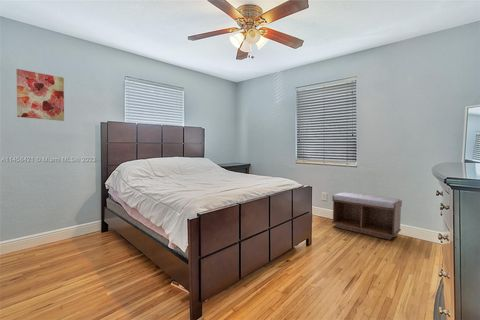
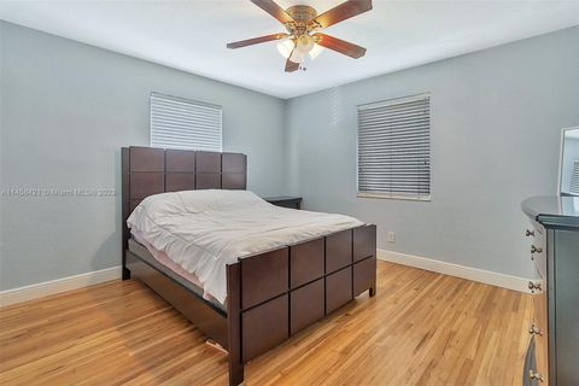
- bench [331,191,403,241]
- wall art [16,68,65,122]
